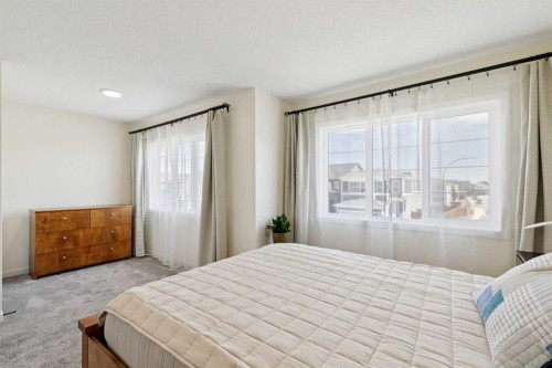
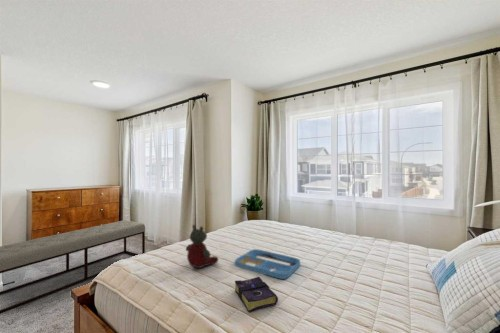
+ stuffed bear [185,224,219,269]
+ tray [234,248,301,280]
+ book [234,276,279,313]
+ bench [0,219,146,315]
